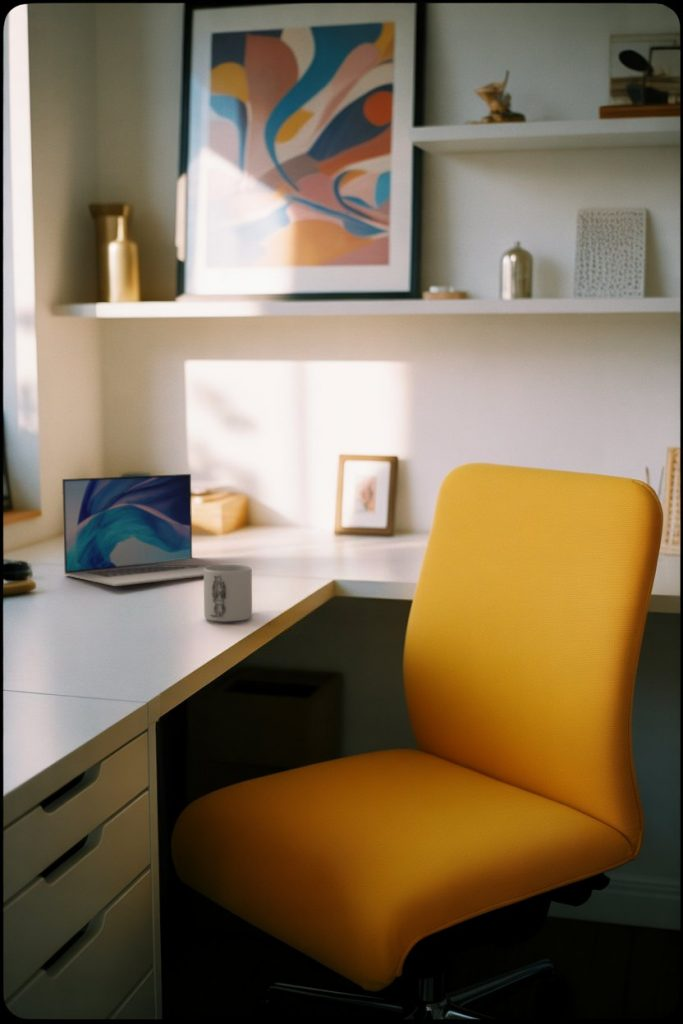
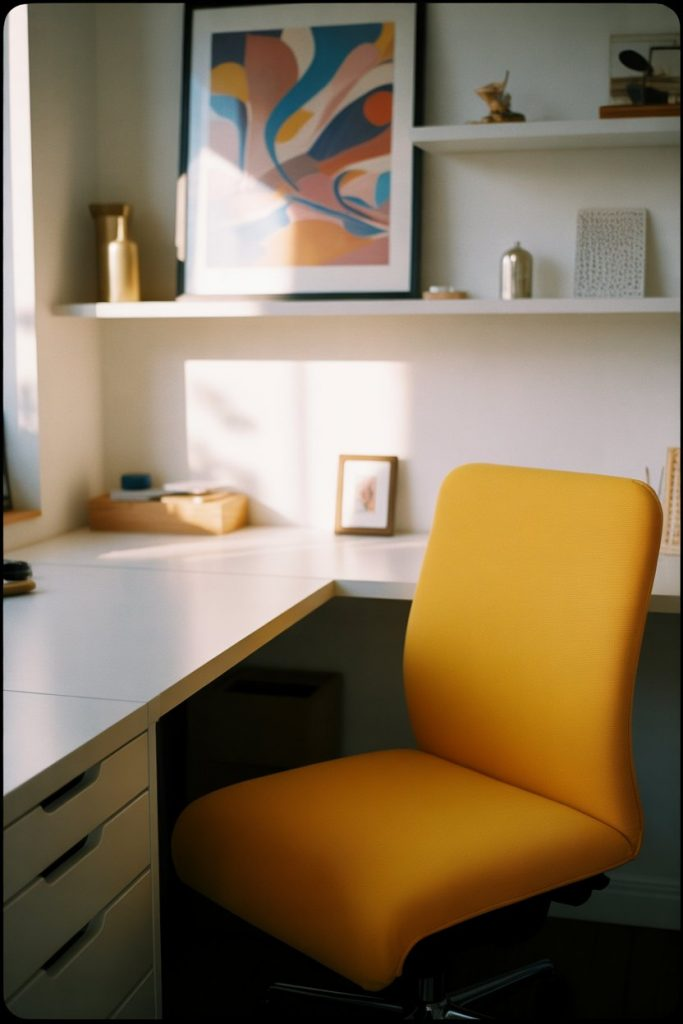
- laptop [61,473,220,587]
- mug [203,564,253,623]
